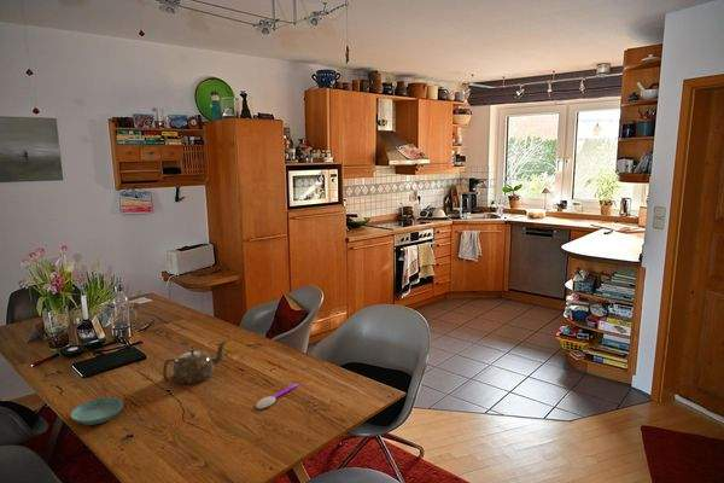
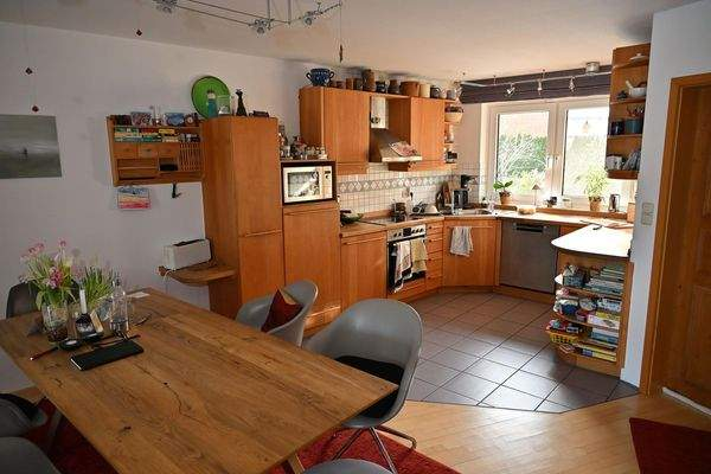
- spoon [255,383,299,409]
- saucer [70,396,124,426]
- teapot [162,339,228,385]
